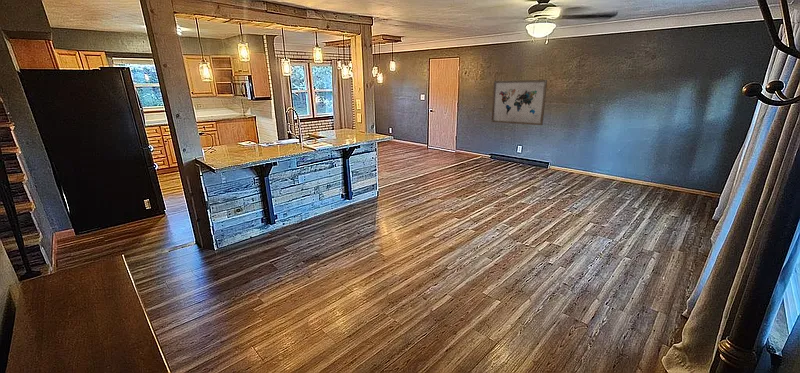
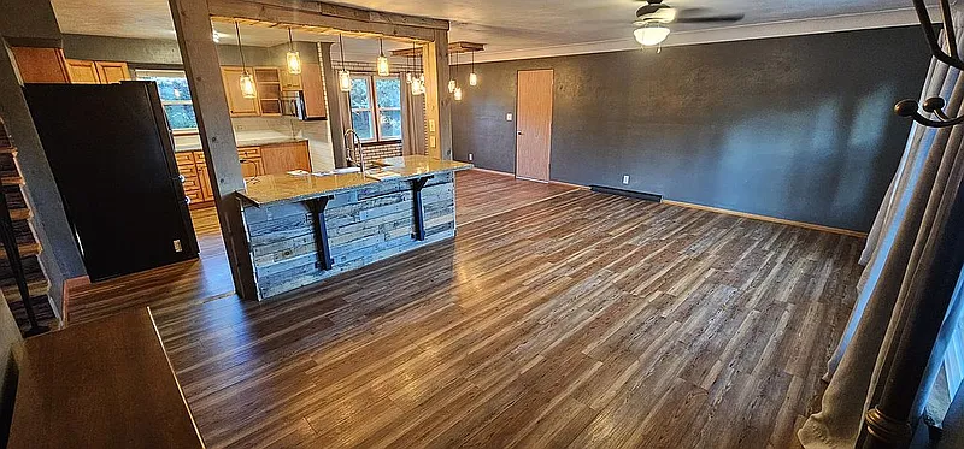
- wall art [490,79,548,126]
